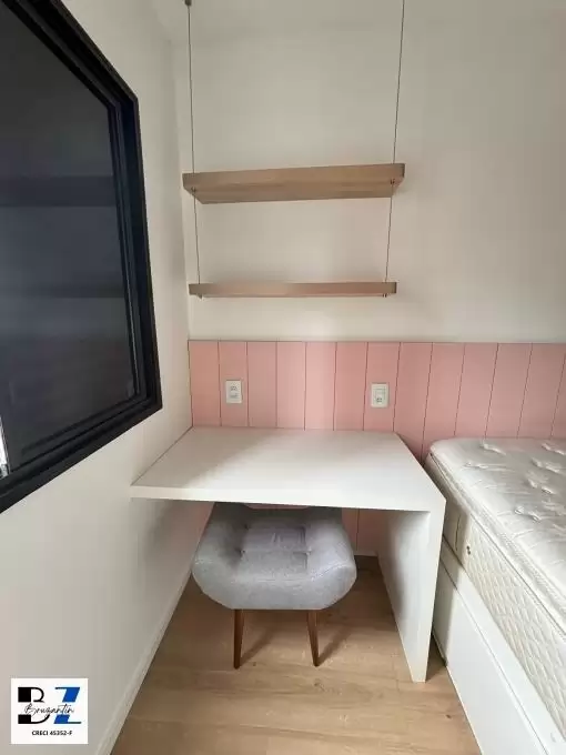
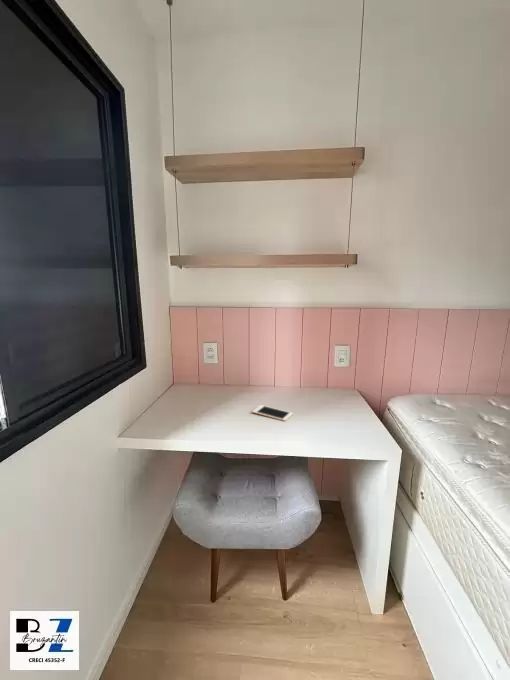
+ cell phone [251,404,294,422]
